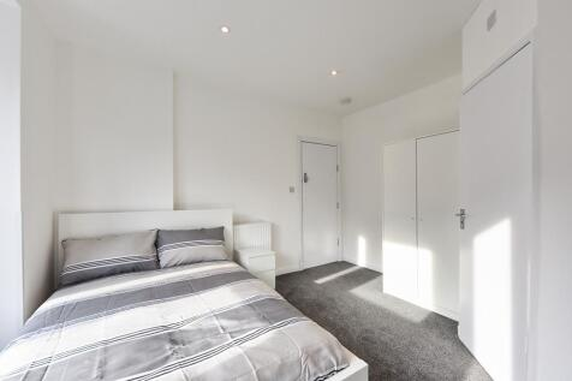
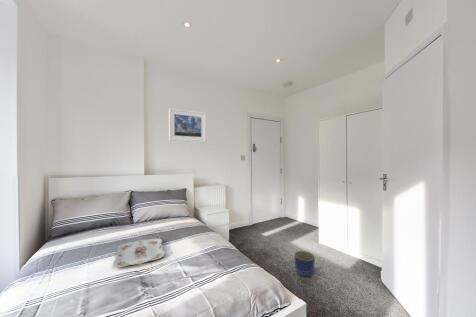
+ planter [293,250,316,277]
+ serving tray [112,238,166,268]
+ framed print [168,107,207,143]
